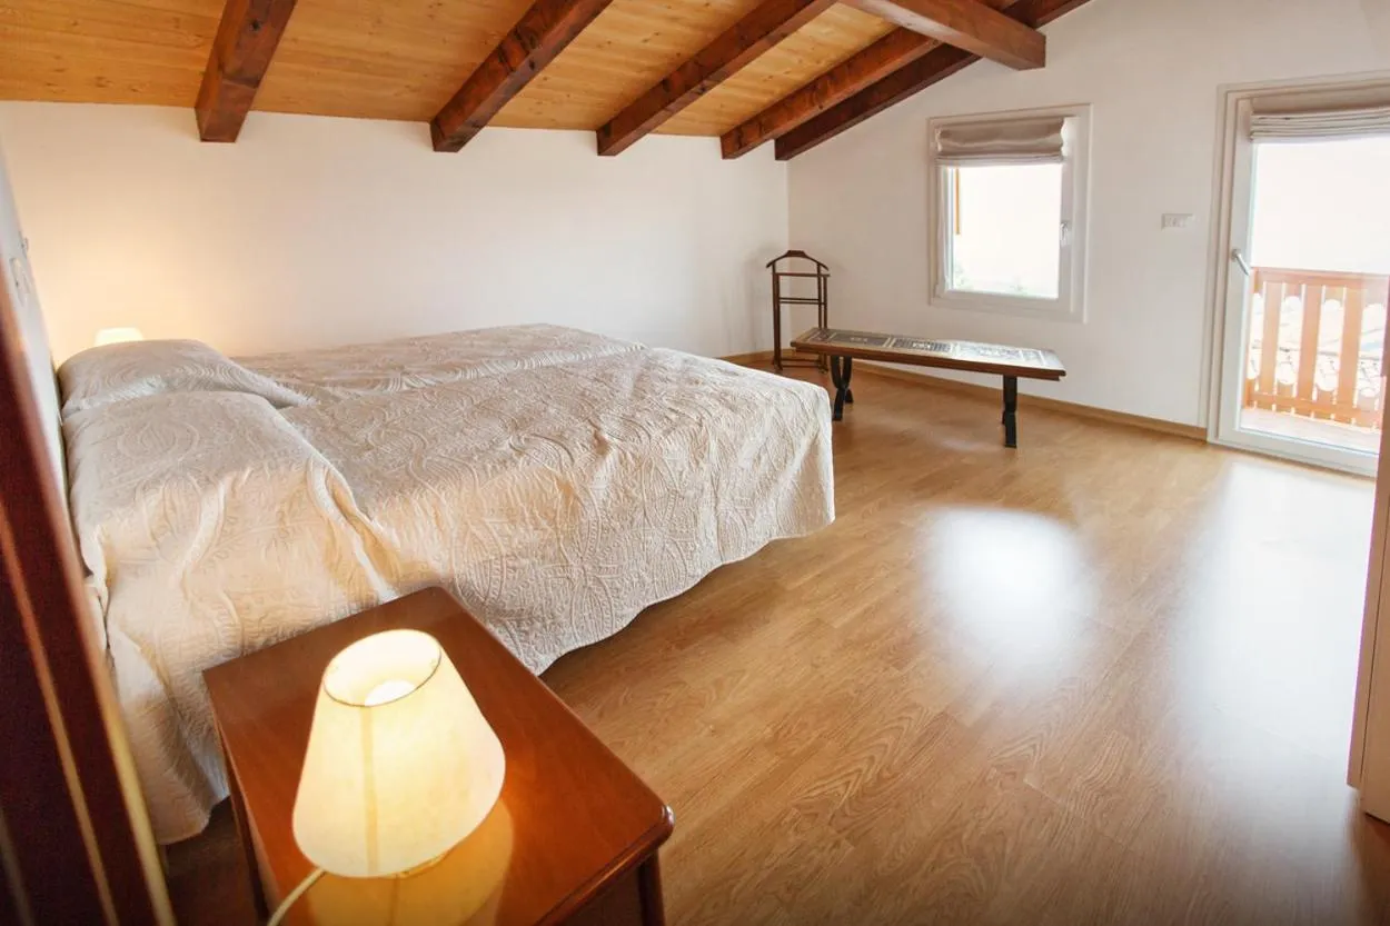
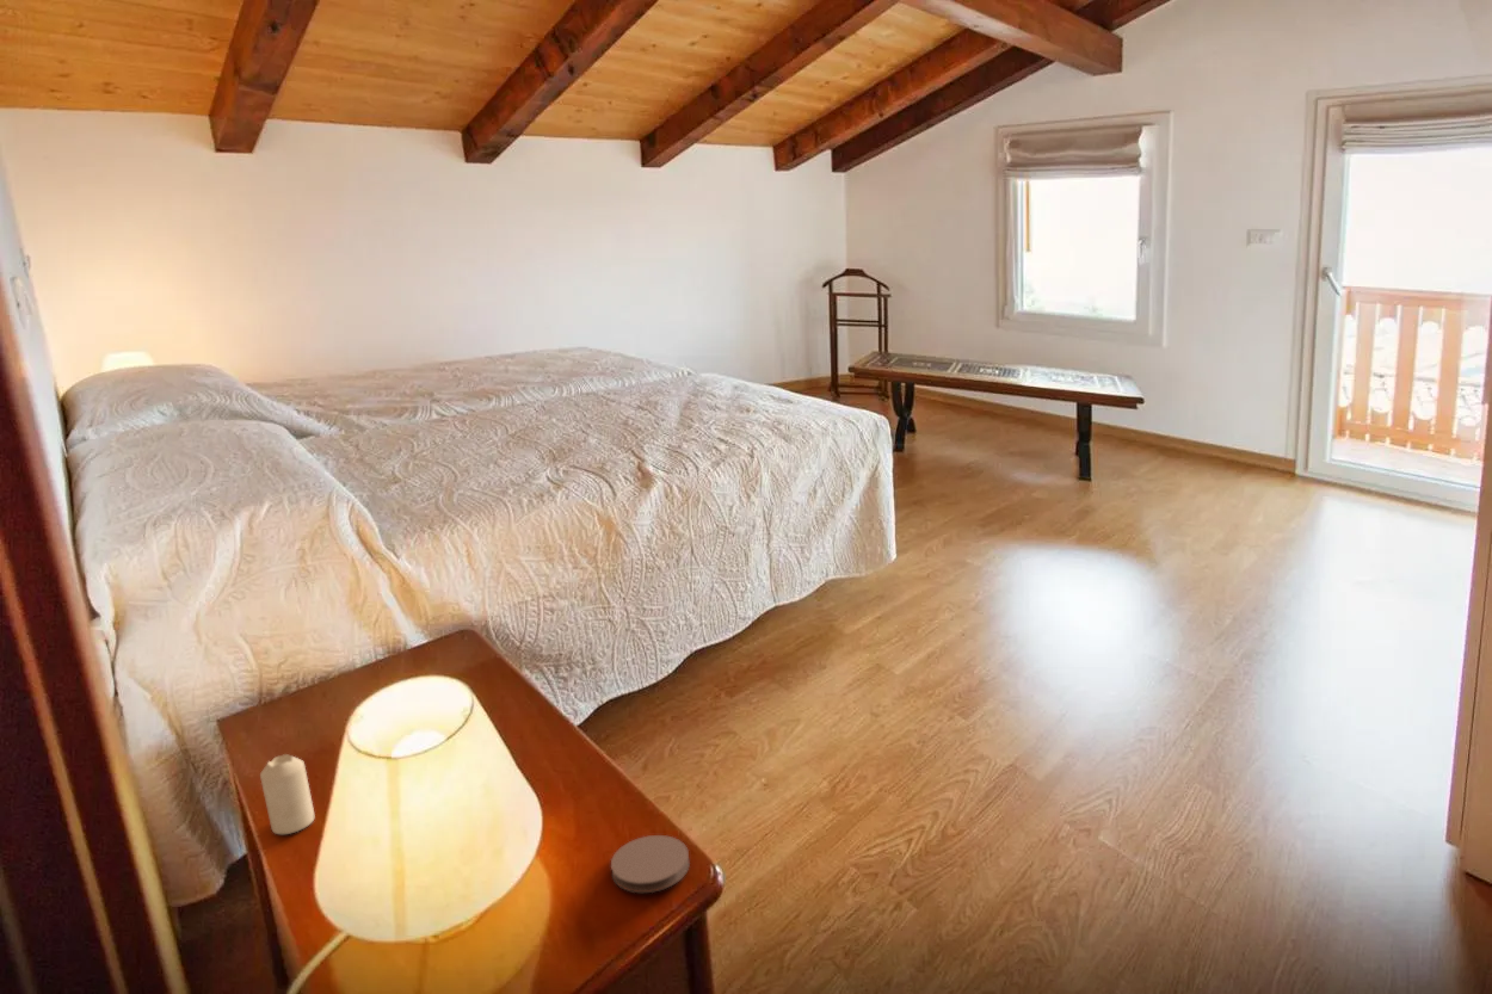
+ coaster [610,834,691,894]
+ candle [259,753,315,835]
